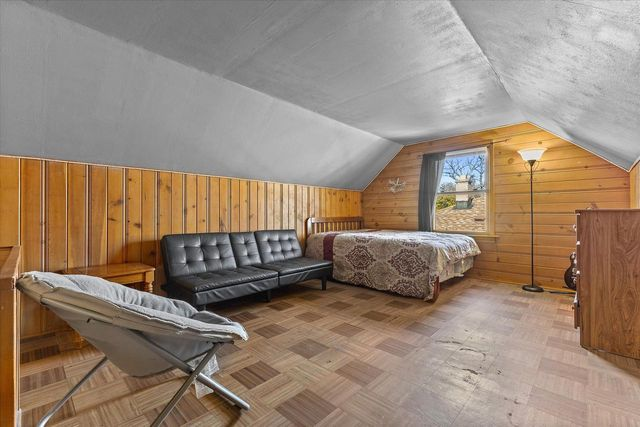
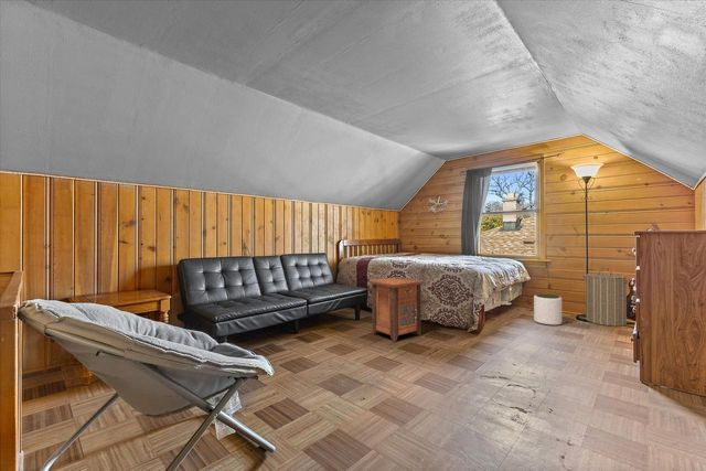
+ laundry hamper [580,267,632,328]
+ plant pot [533,293,563,327]
+ nightstand [367,276,426,343]
